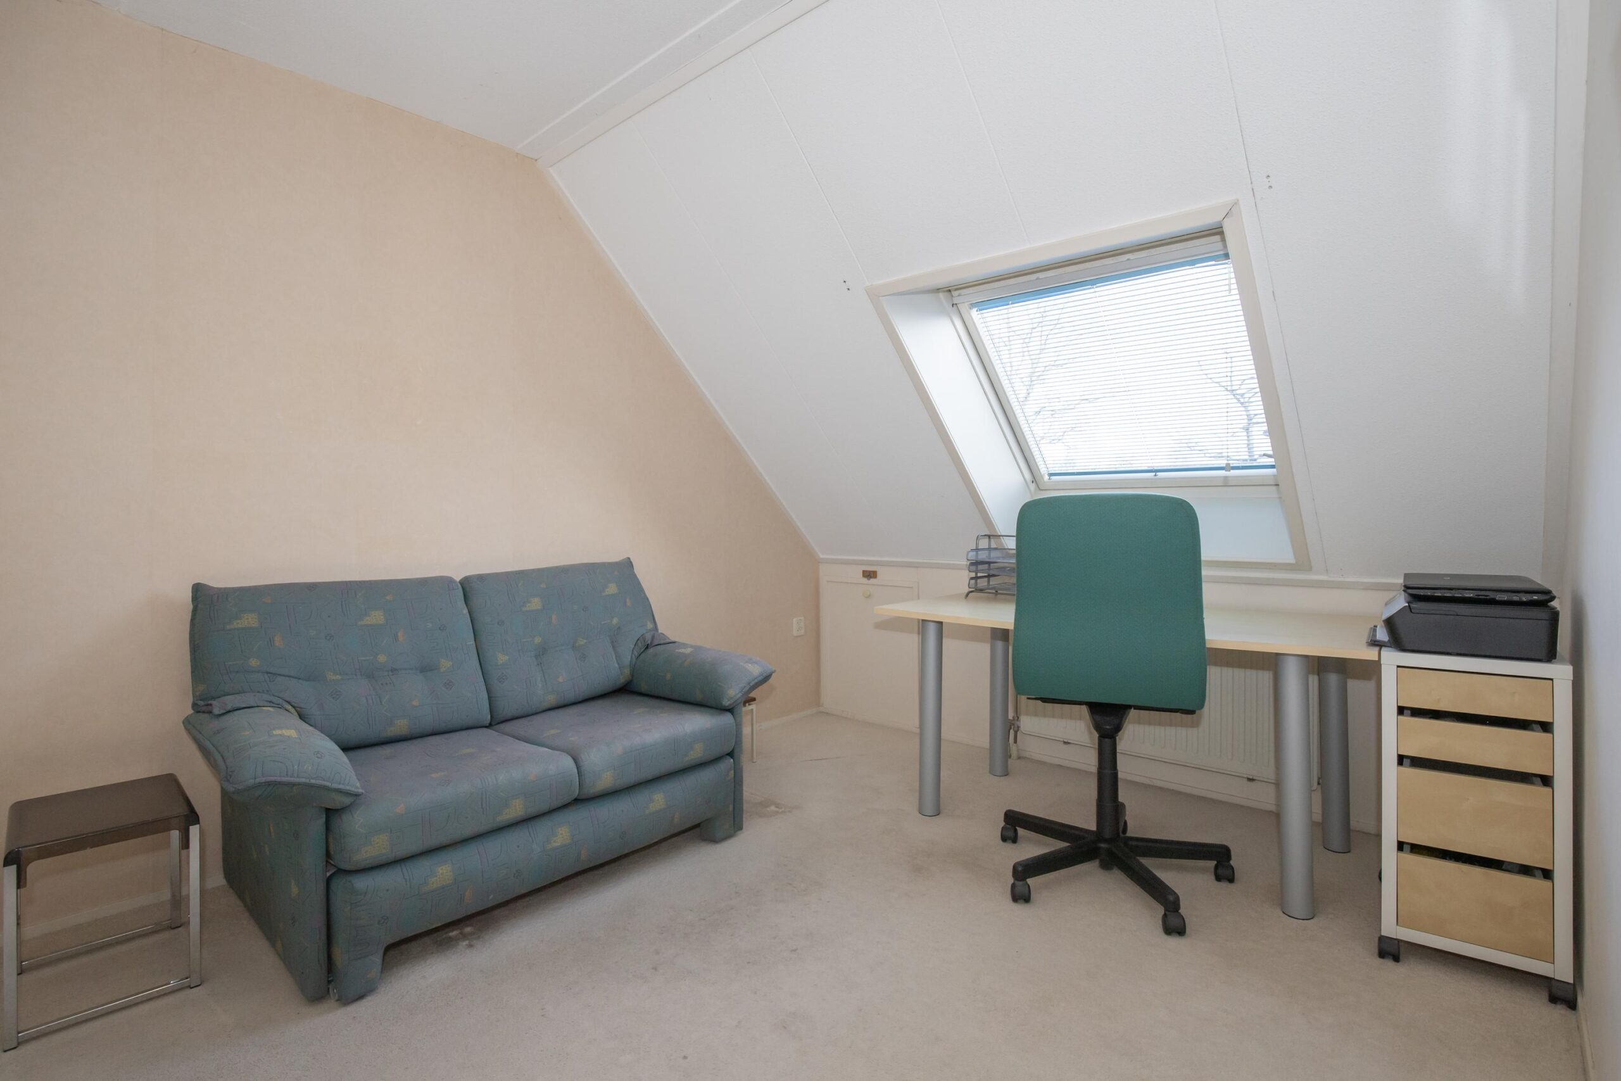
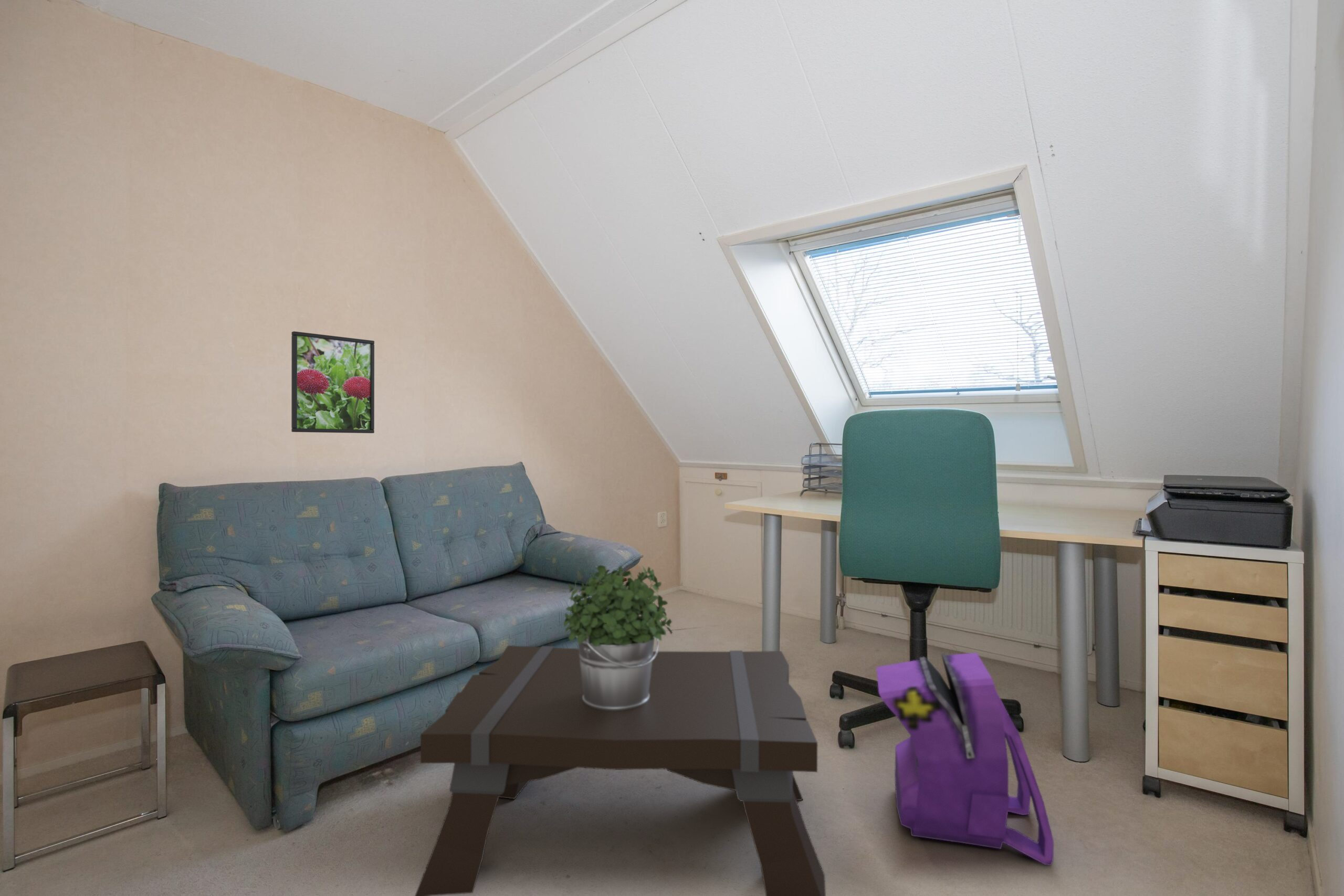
+ coffee table [414,645,826,896]
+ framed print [291,331,375,434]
+ backpack [876,652,1054,866]
+ potted plant [563,565,673,711]
